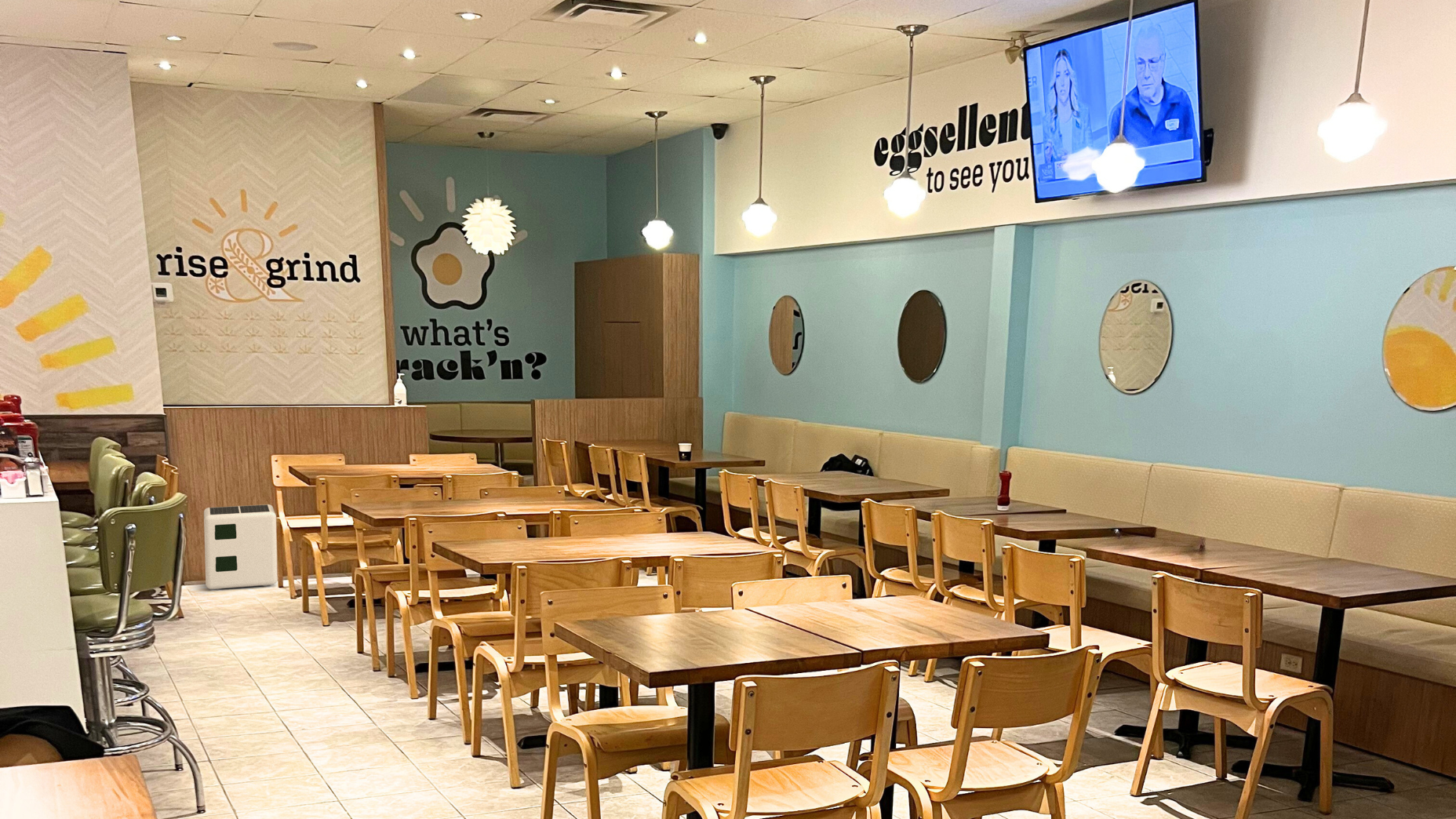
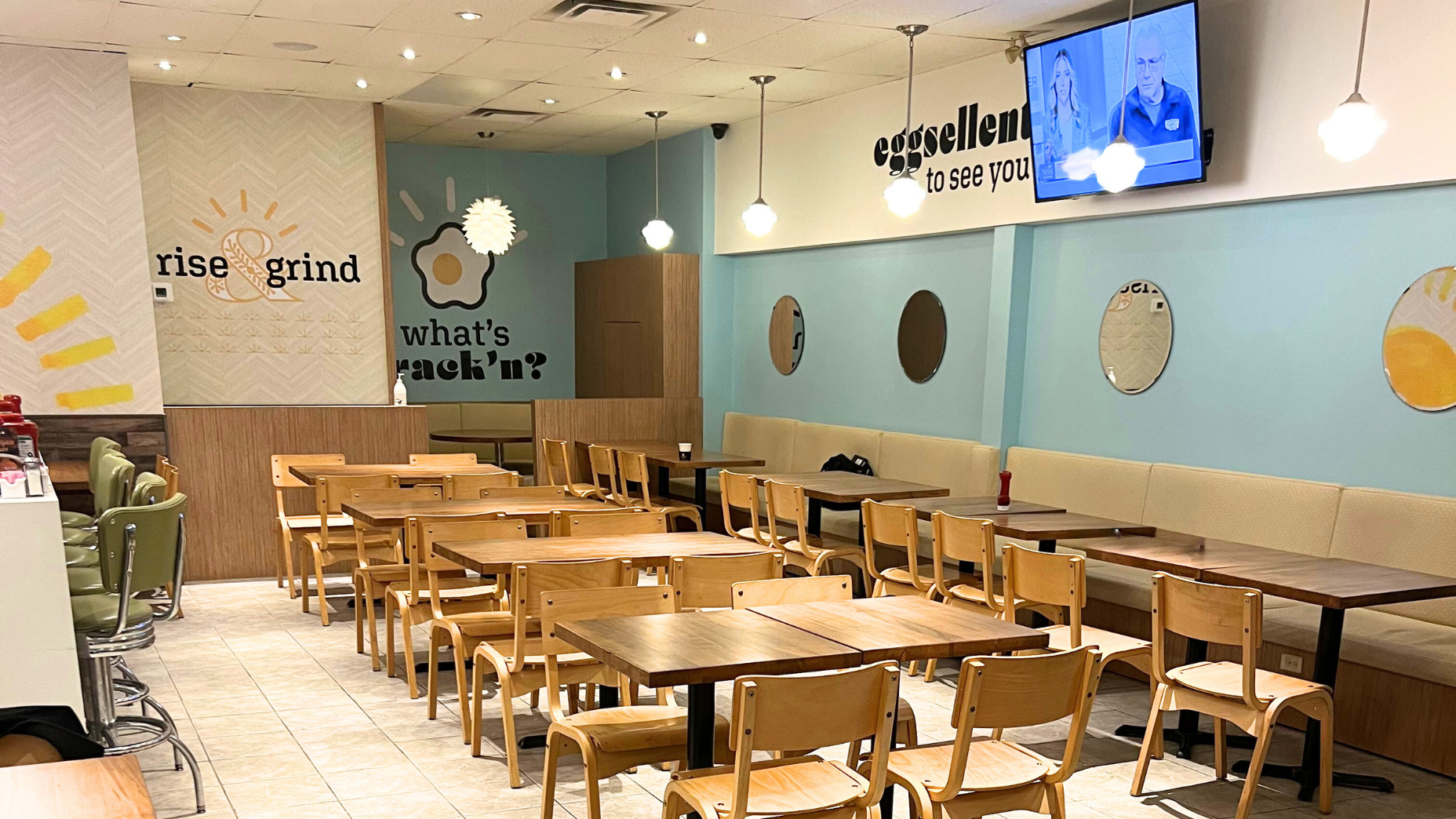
- air purifier [203,504,278,591]
